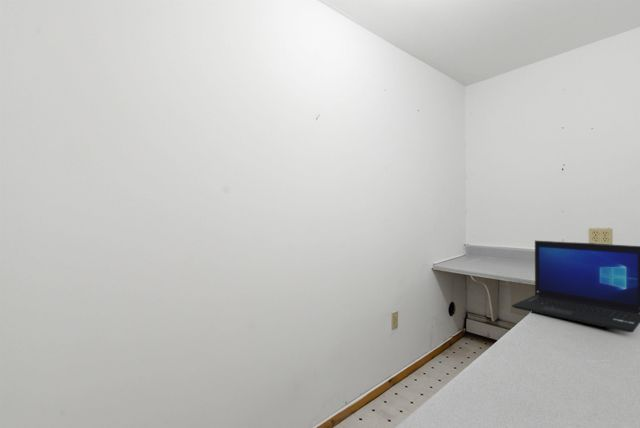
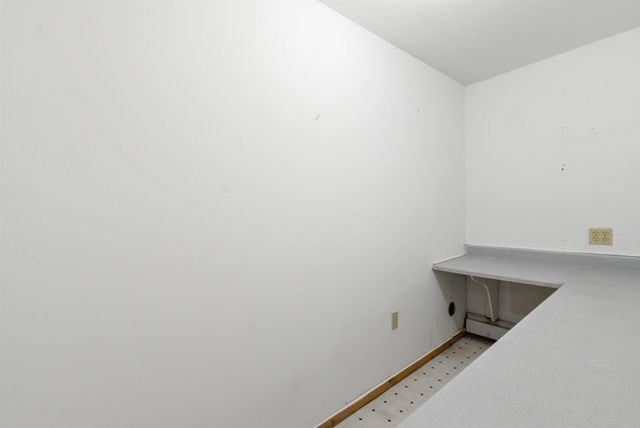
- laptop [511,240,640,333]
